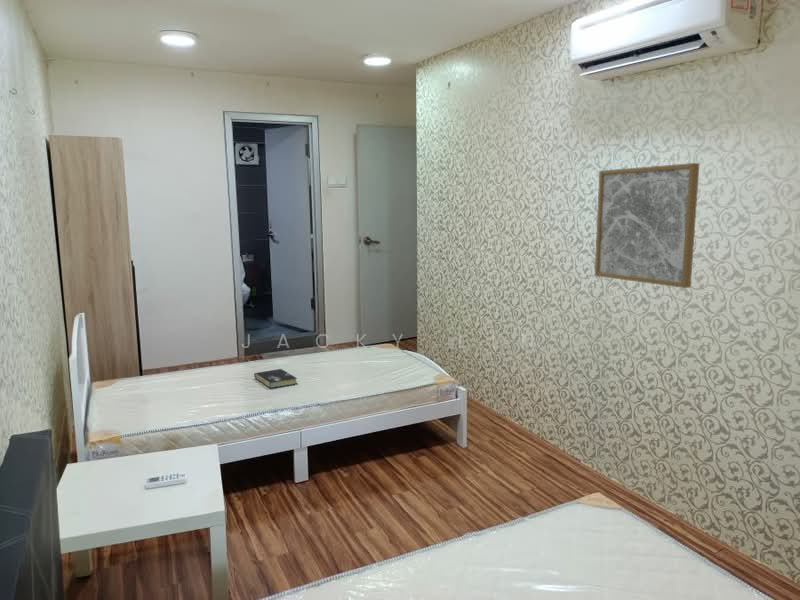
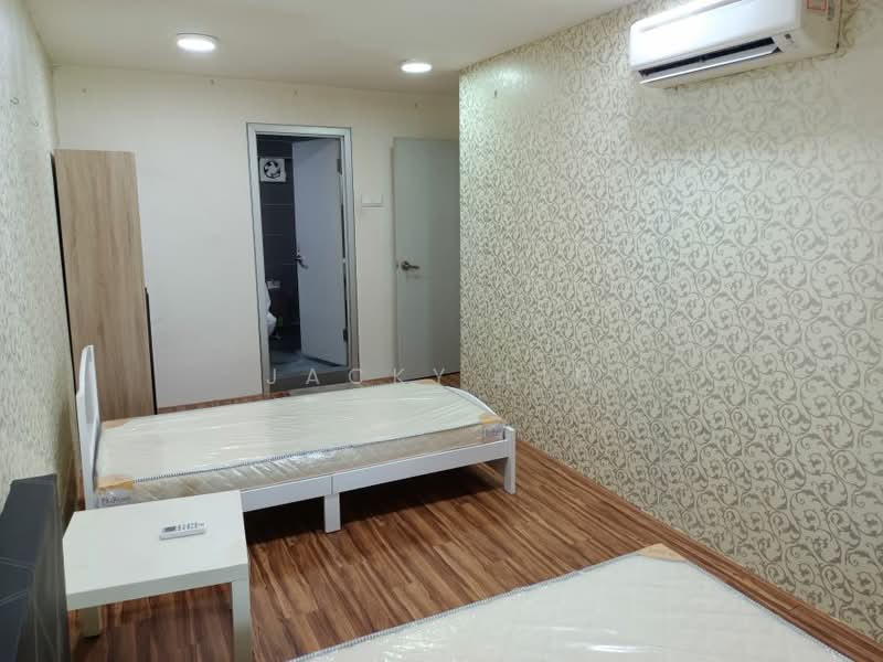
- wall art [594,162,700,289]
- book [253,368,298,389]
